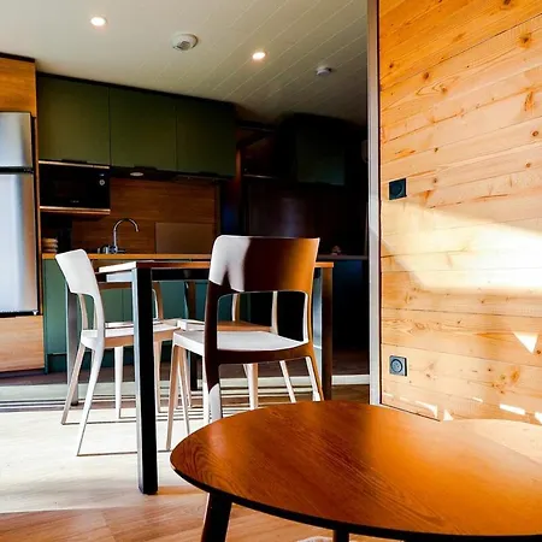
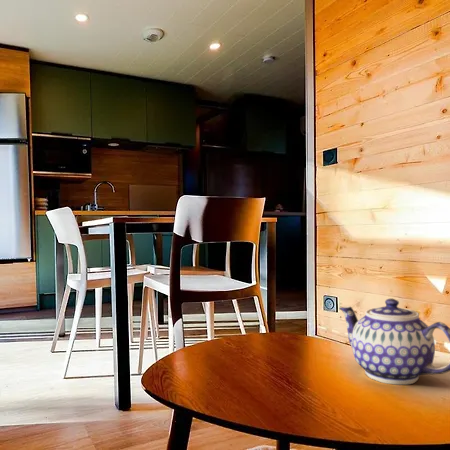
+ teapot [338,297,450,386]
